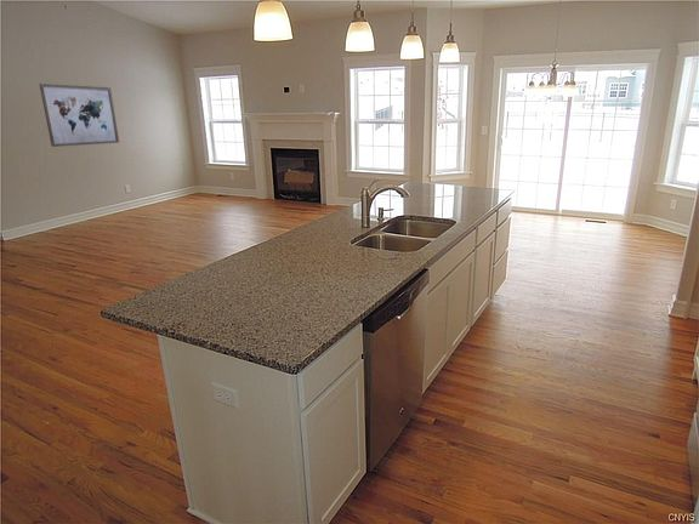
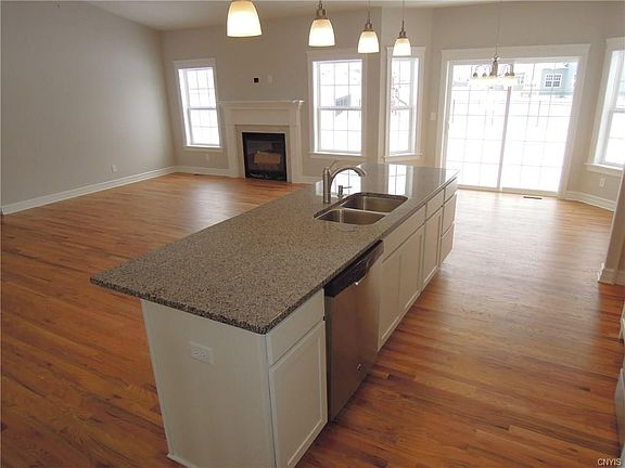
- wall art [39,82,120,148]
